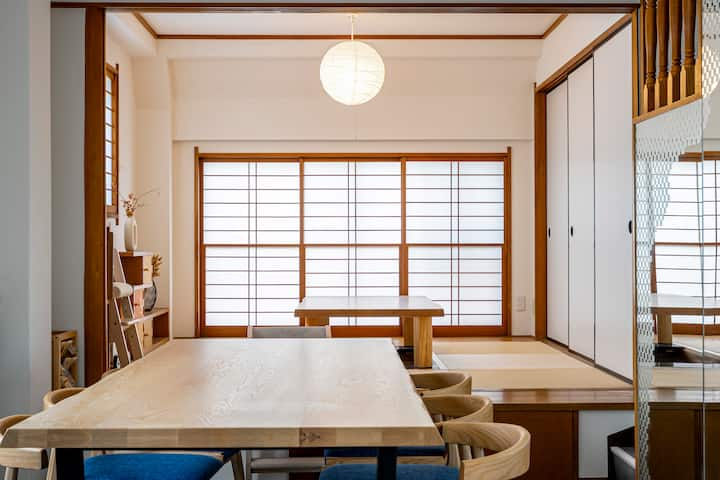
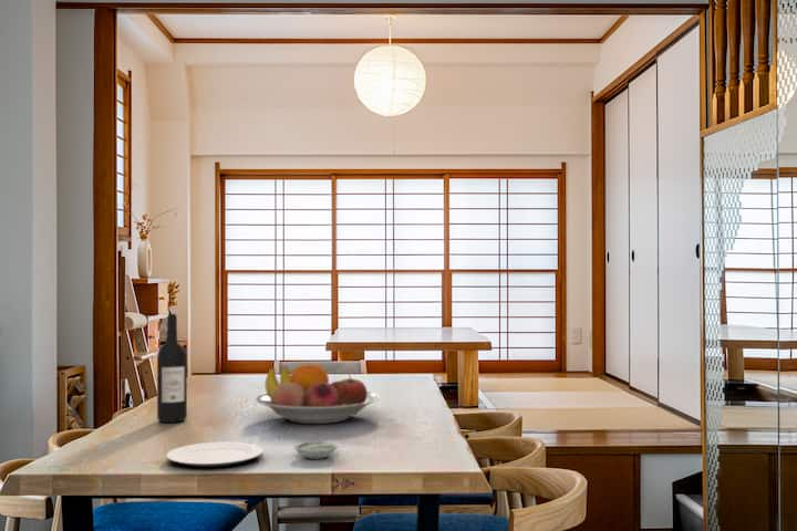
+ plate [165,441,263,468]
+ saucer [293,440,339,460]
+ fruit bowl [255,363,381,425]
+ wine bottle [156,313,188,424]
